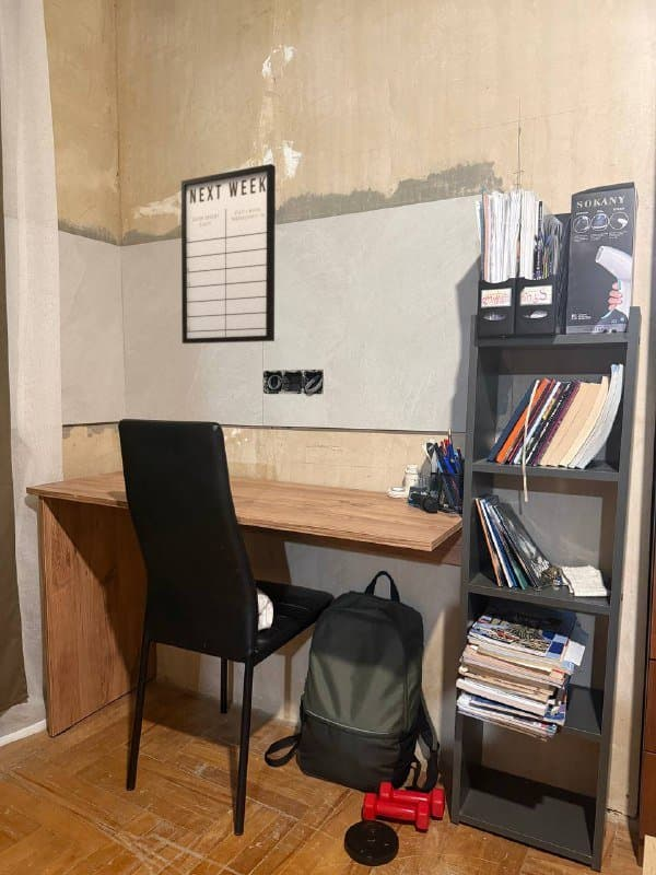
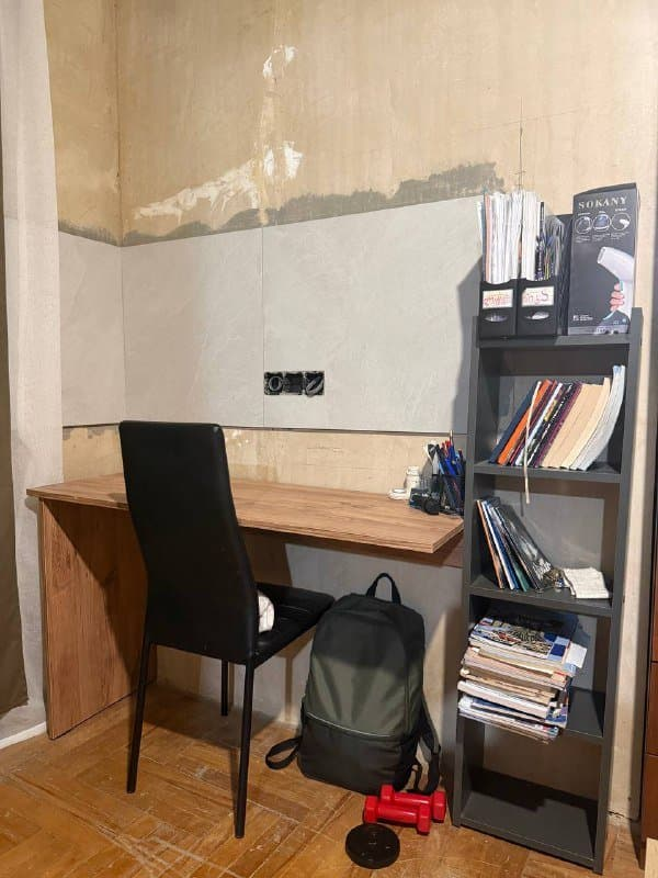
- writing board [180,163,277,345]
